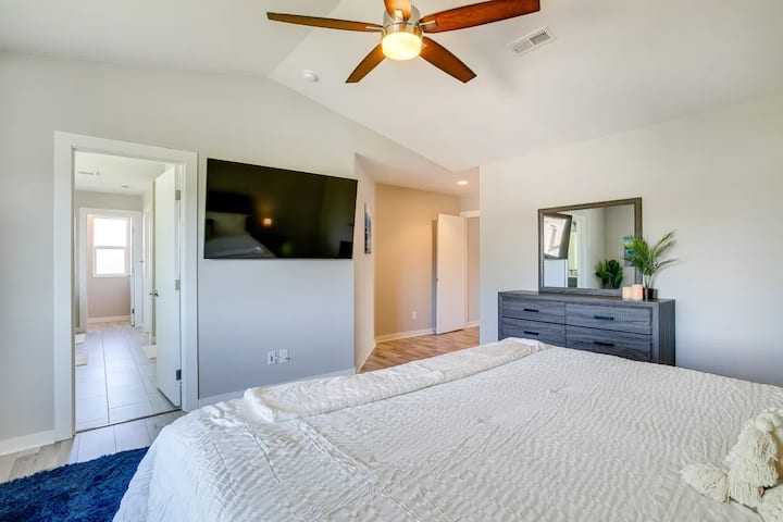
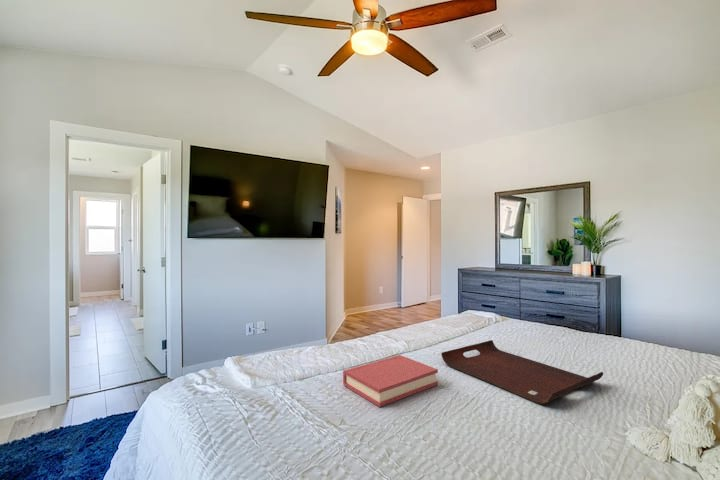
+ serving tray [440,339,604,405]
+ hardback book [342,354,439,408]
